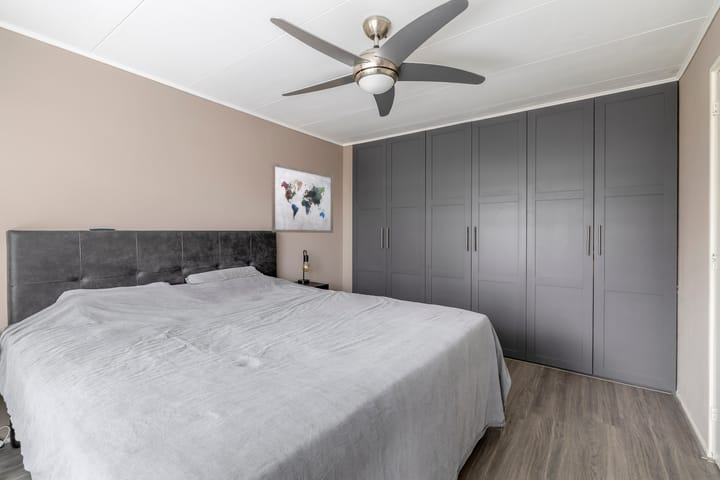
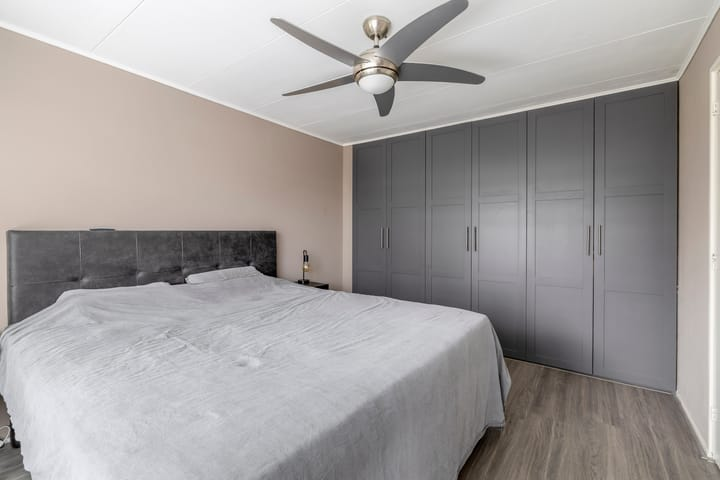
- wall art [271,161,334,234]
